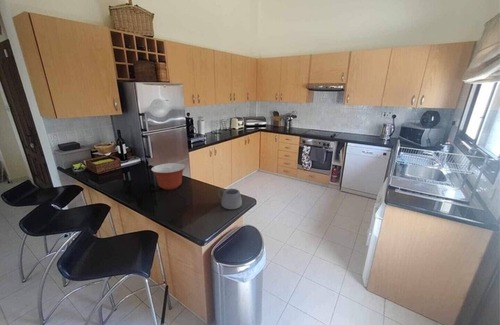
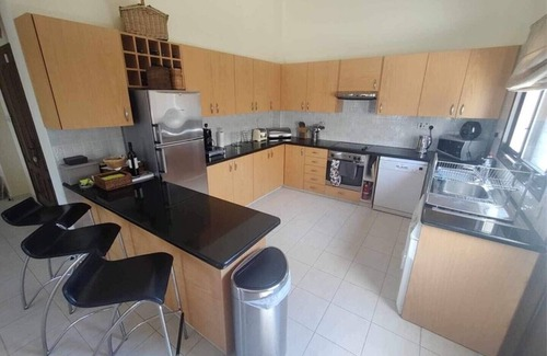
- mug [217,188,243,210]
- mixing bowl [150,162,186,191]
